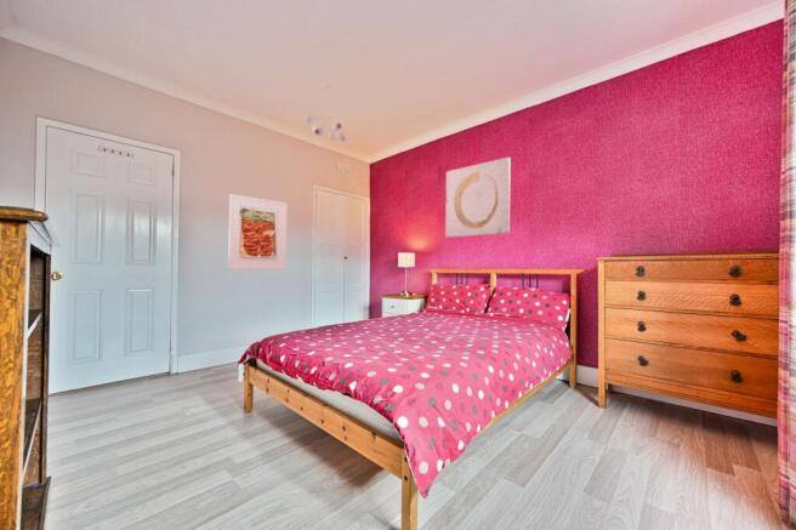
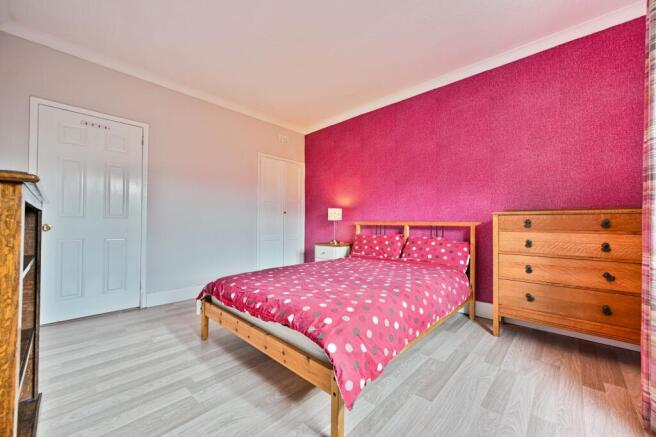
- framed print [227,193,288,270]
- ceiling light fixture [302,82,347,142]
- wall art [444,156,512,239]
